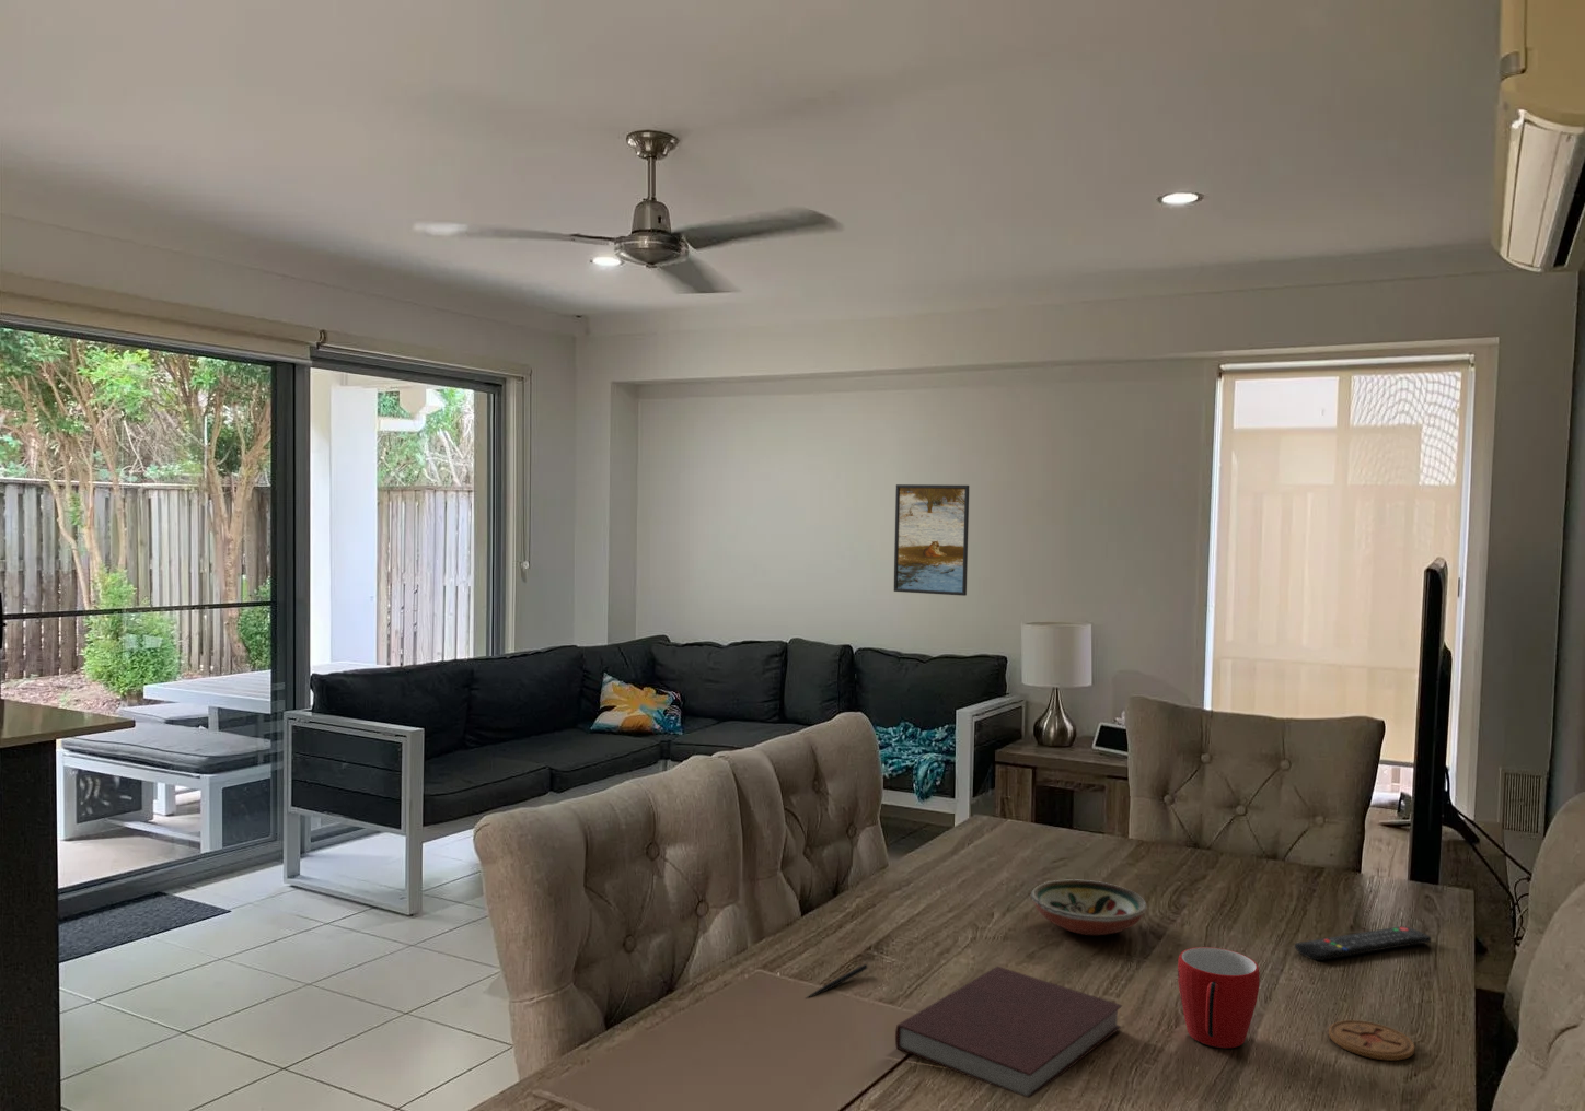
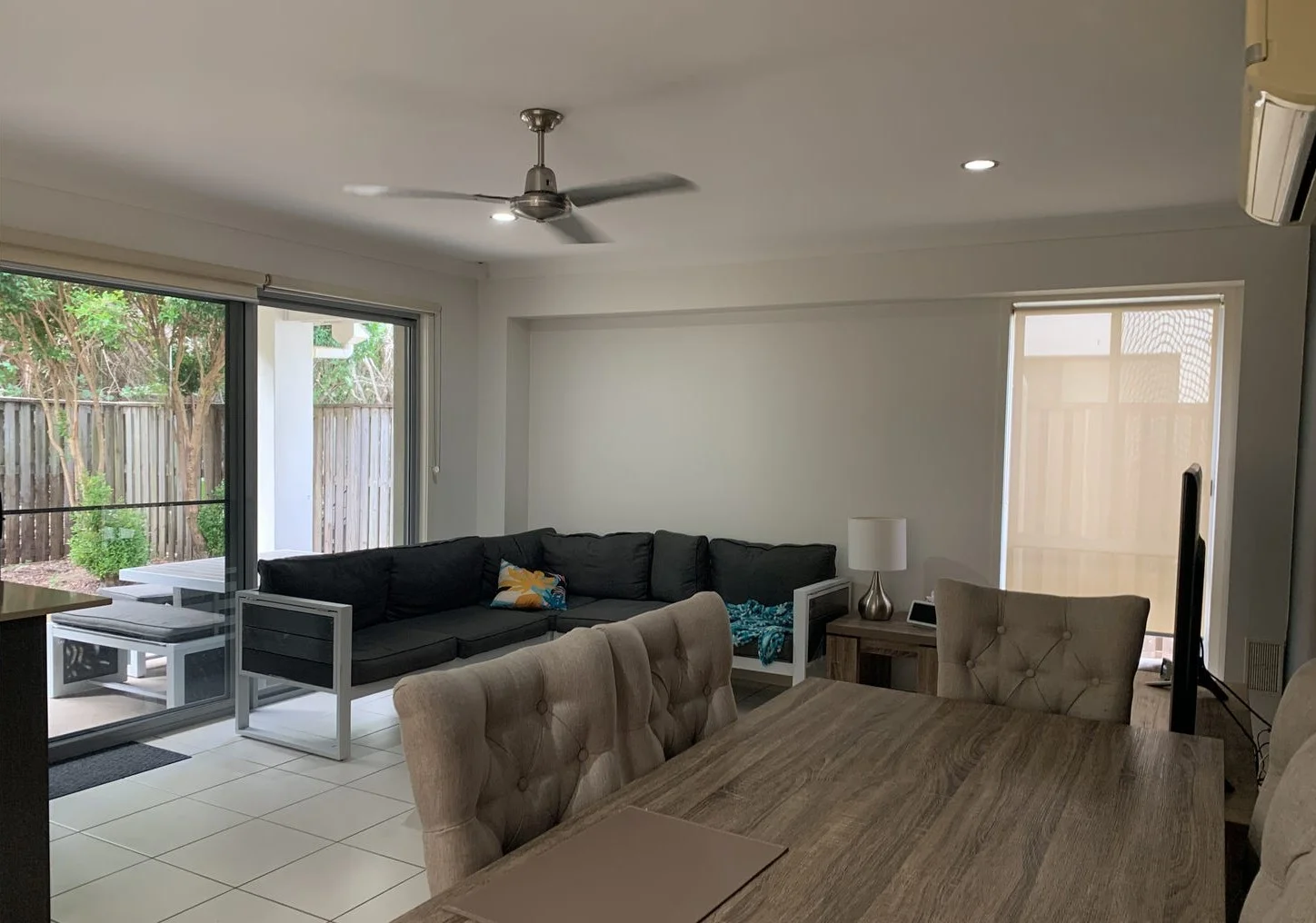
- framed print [894,484,970,597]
- mug [1177,946,1261,1048]
- remote control [1294,926,1432,962]
- pen [803,963,870,1000]
- coaster [1327,1020,1416,1062]
- decorative bowl [1030,877,1147,936]
- notebook [895,965,1123,1099]
